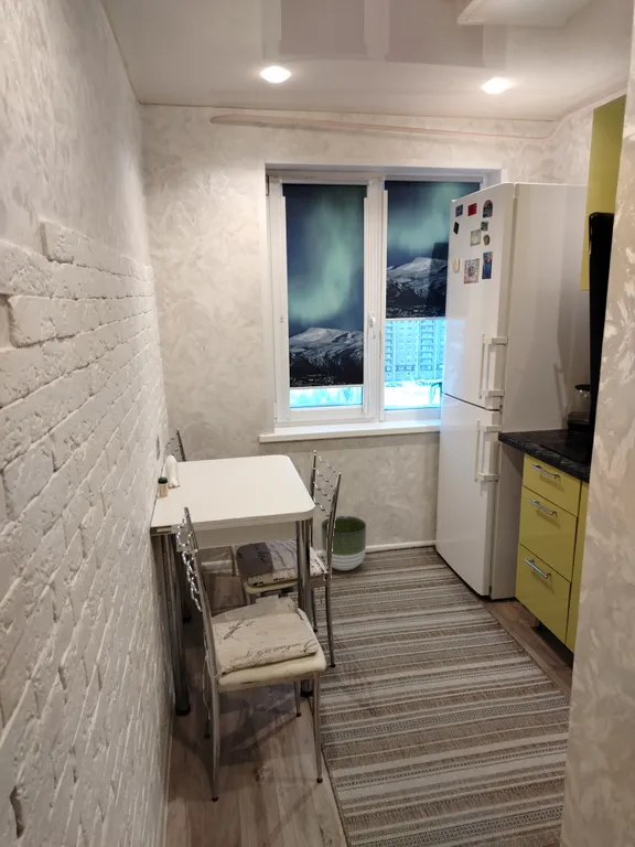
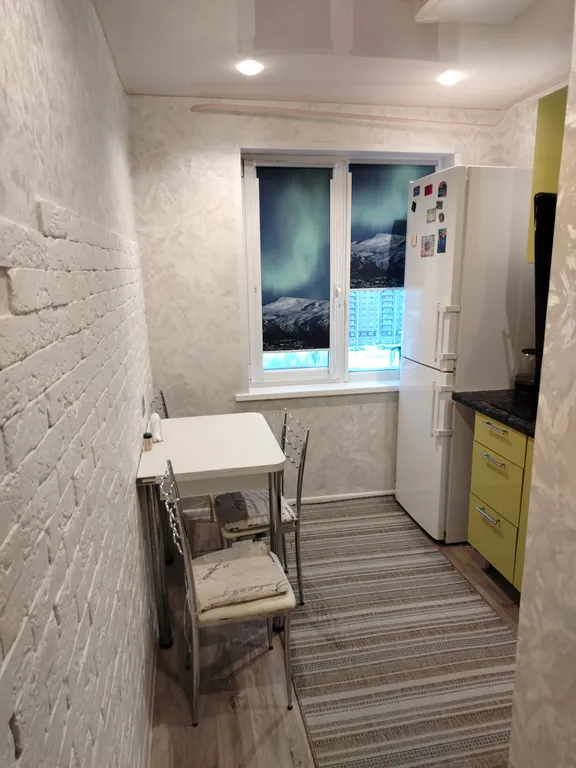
- planter [320,515,367,571]
